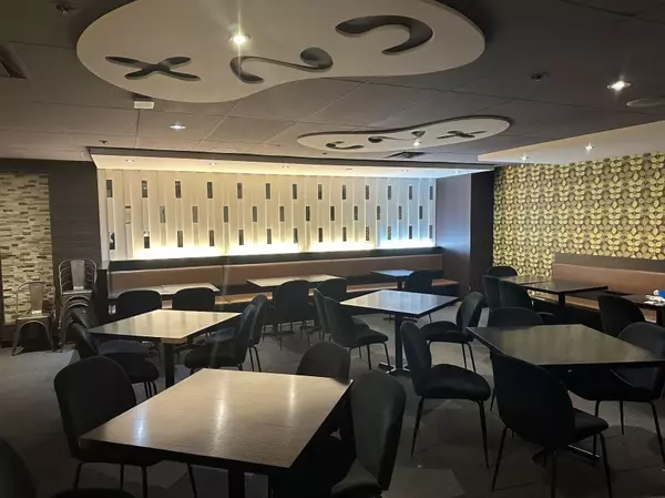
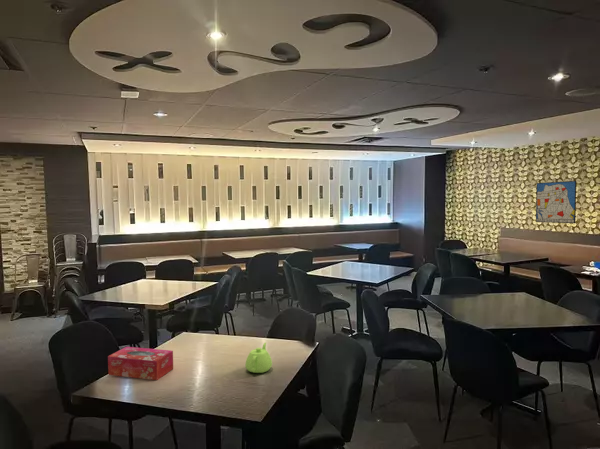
+ tissue box [107,346,174,381]
+ teapot [244,341,273,374]
+ wall art [535,180,577,224]
